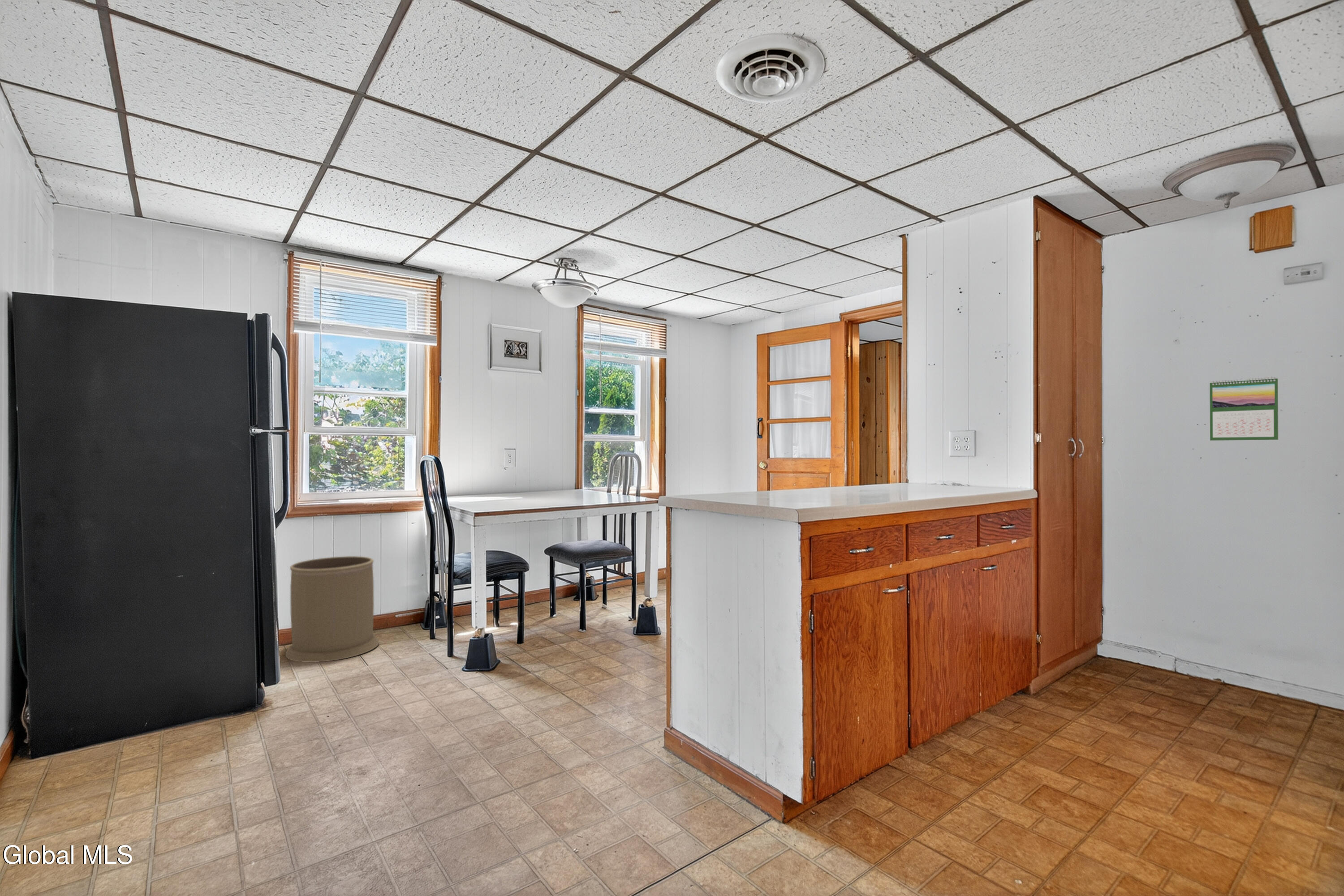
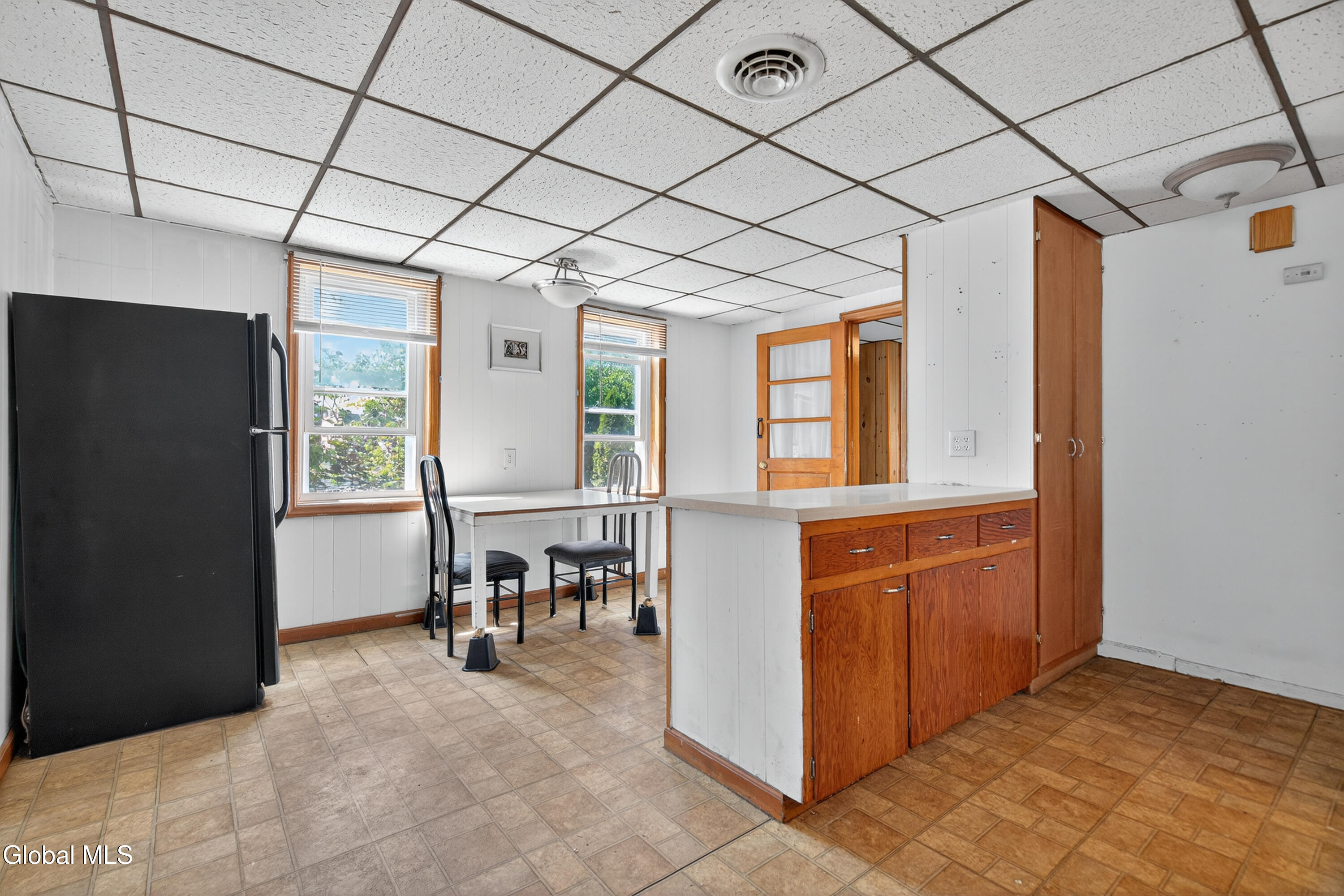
- calendar [1209,376,1279,441]
- trash can [285,556,379,663]
